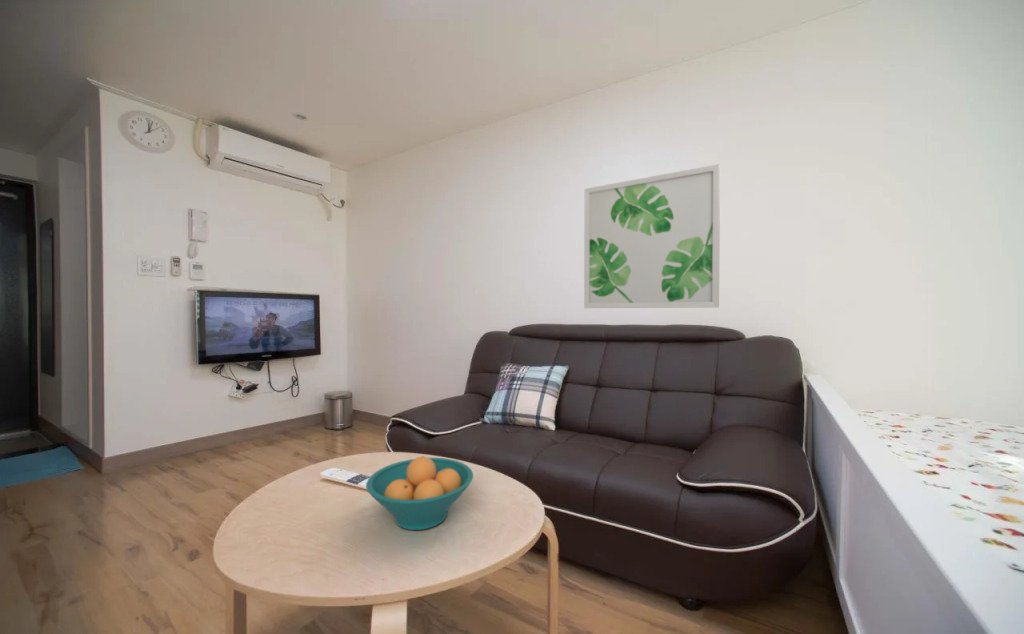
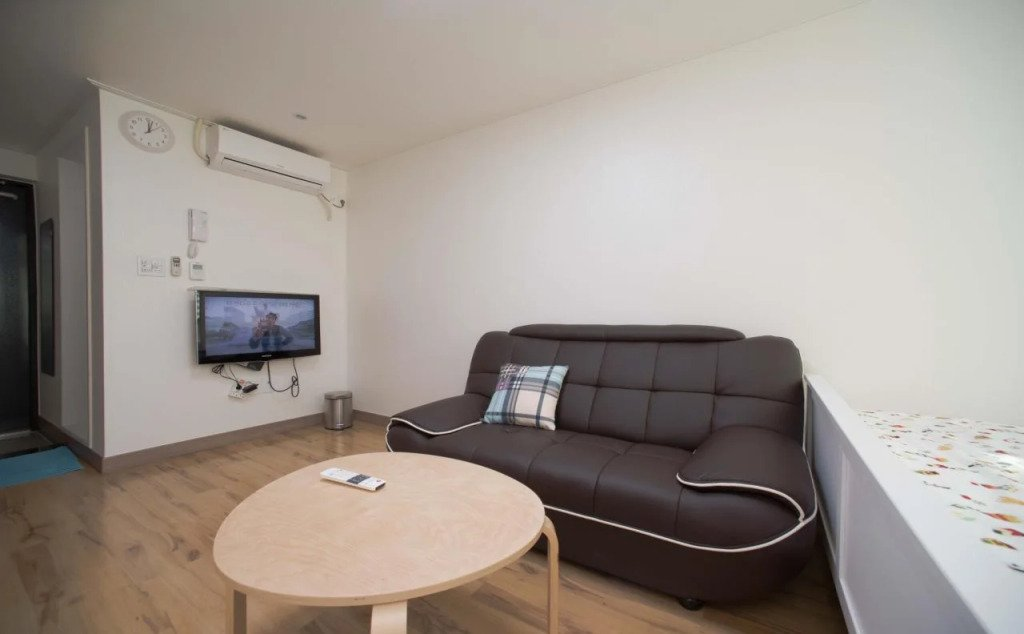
- fruit bowl [365,456,474,531]
- wall art [583,163,721,309]
